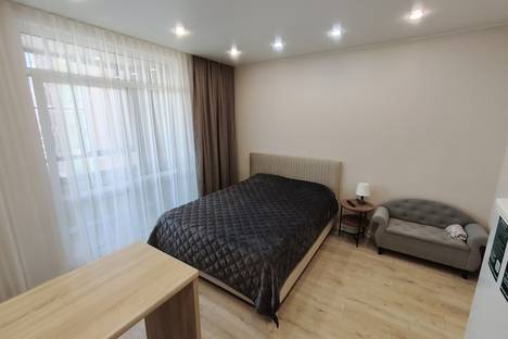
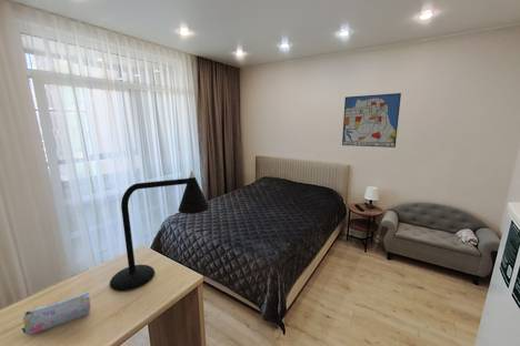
+ wall art [341,92,402,149]
+ pencil case [21,291,91,336]
+ desk lamp [109,169,210,292]
